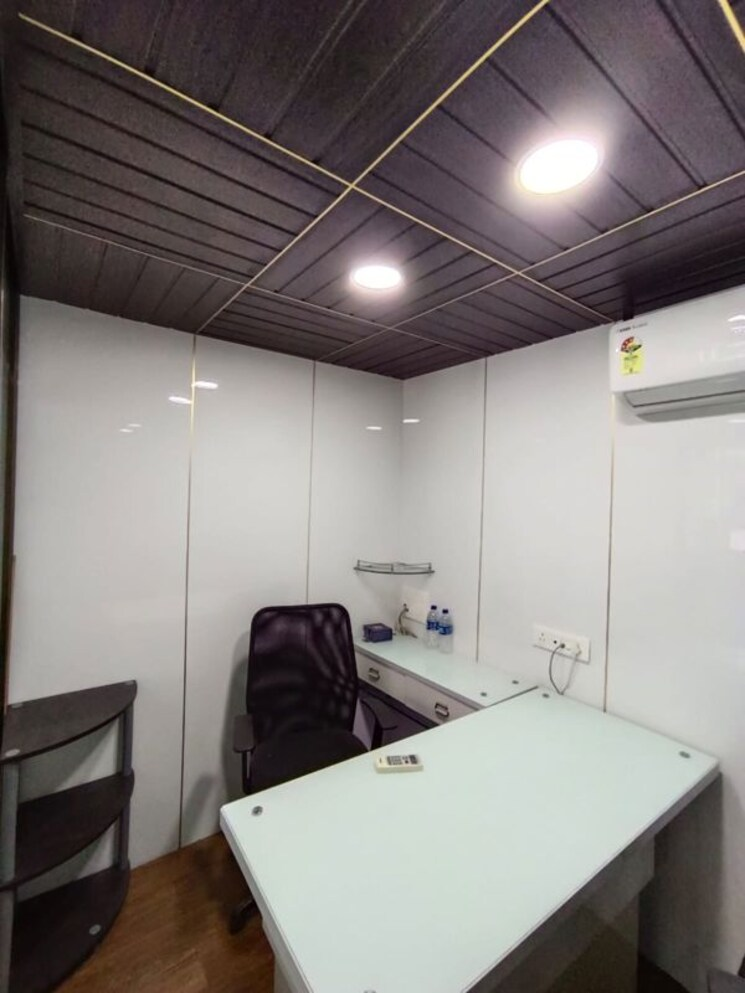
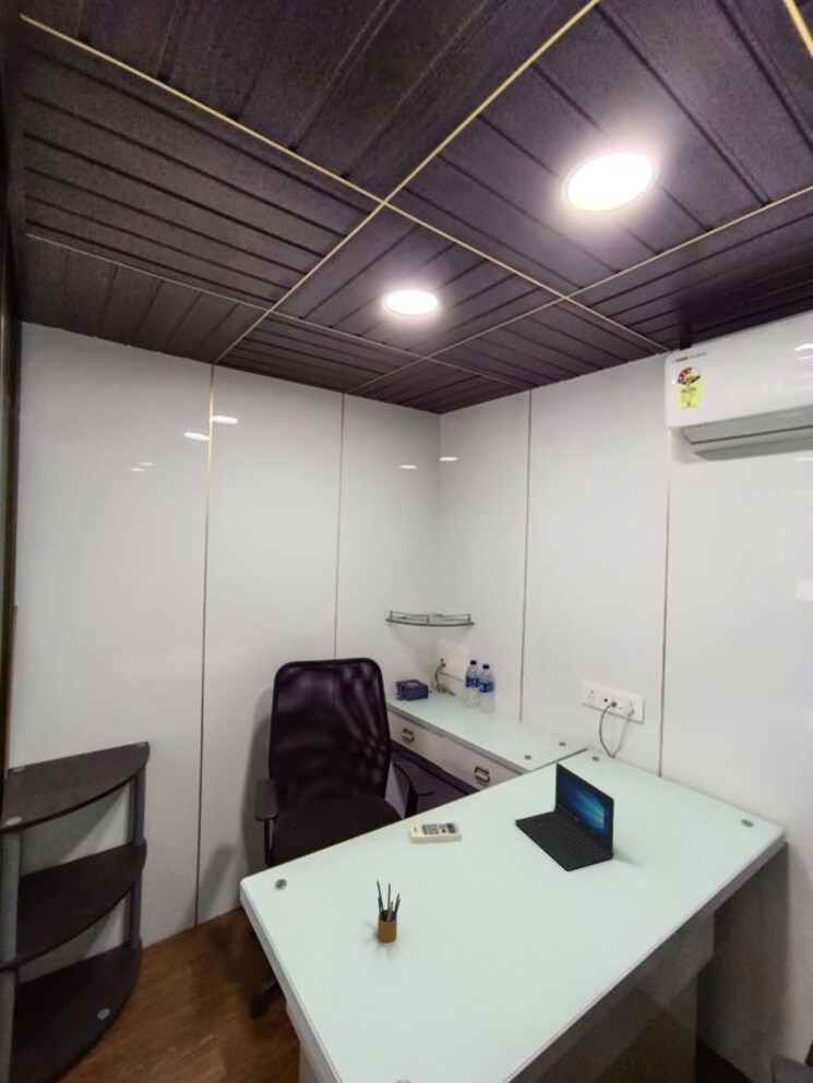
+ laptop [514,761,615,871]
+ pencil box [375,879,402,943]
